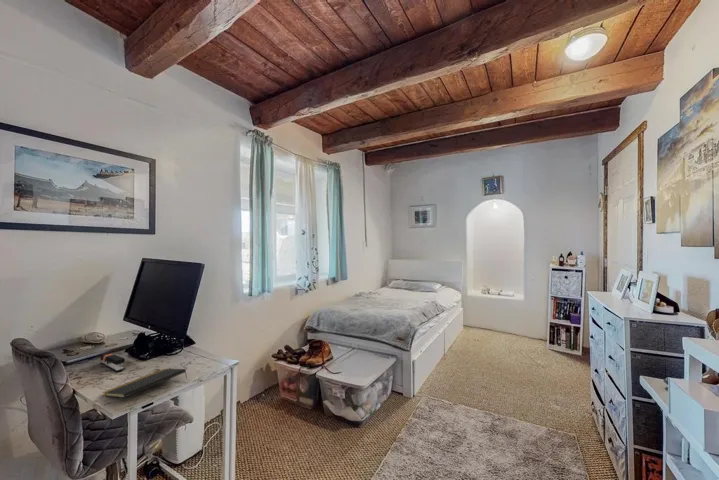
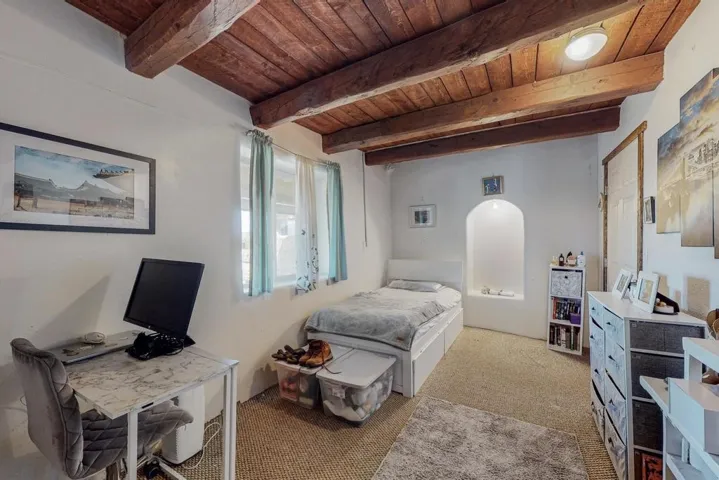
- stapler [99,352,126,373]
- notepad [102,368,188,399]
